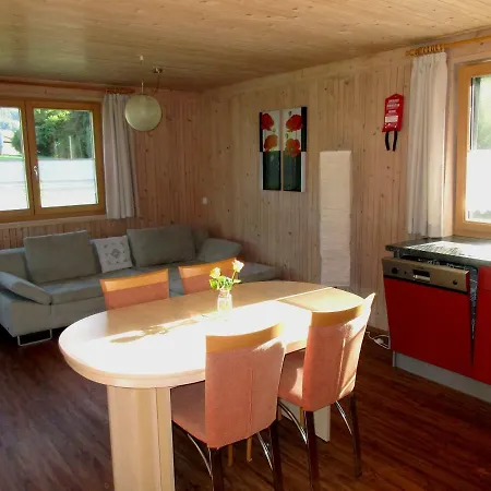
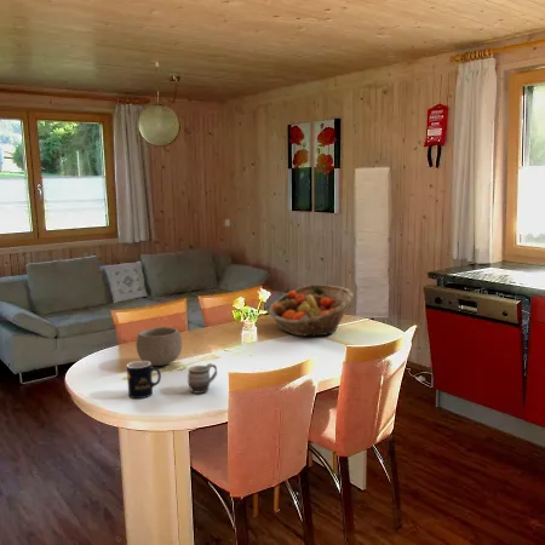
+ mug [126,360,162,400]
+ bowl [134,326,183,367]
+ mug [187,362,218,395]
+ fruit basket [268,283,354,338]
